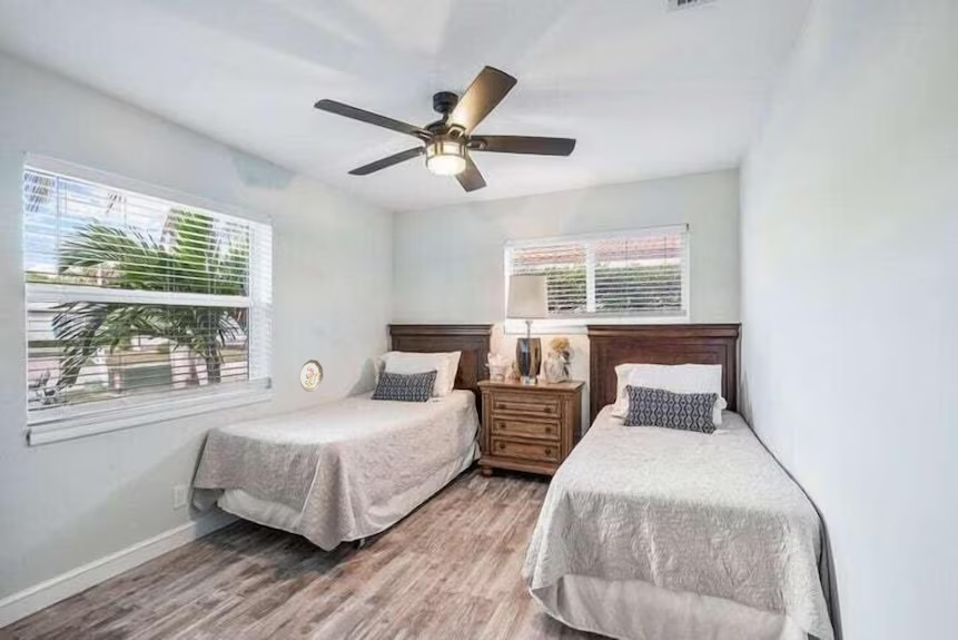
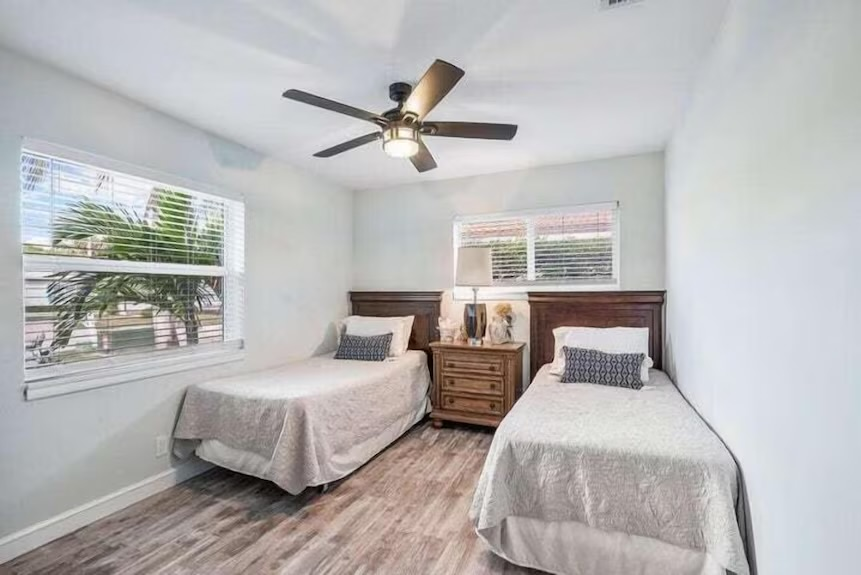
- decorative plate [299,358,324,393]
